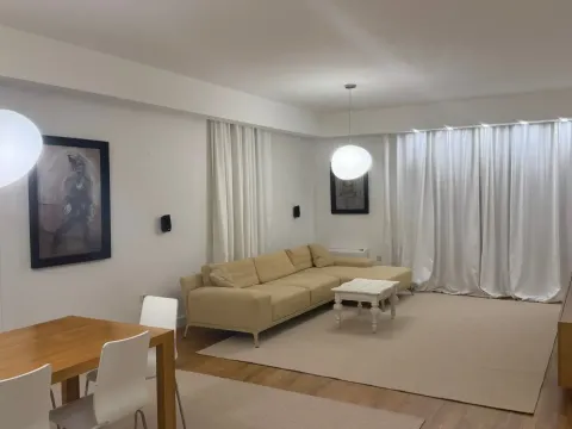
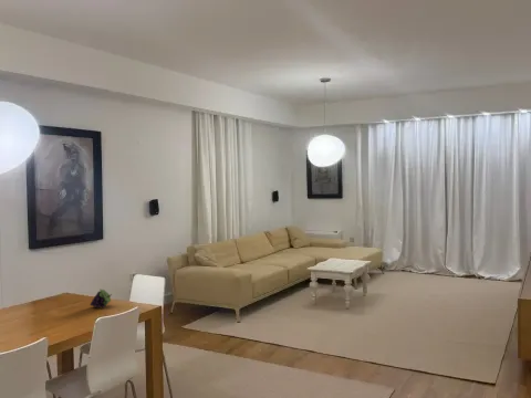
+ fruit [88,287,113,308]
